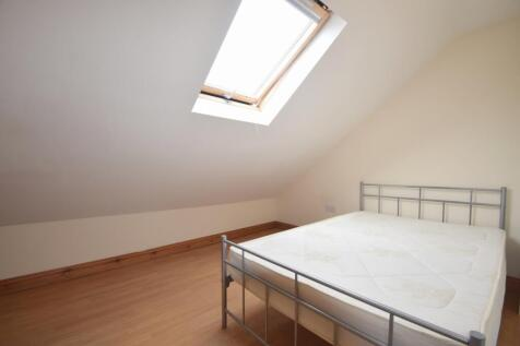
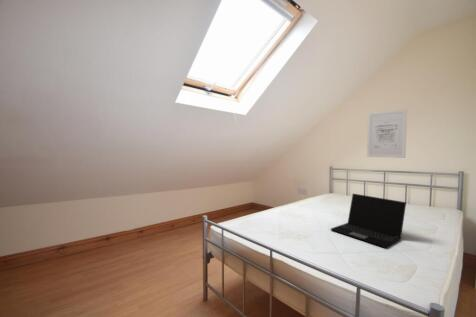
+ wall art [366,108,408,159]
+ laptop [330,193,407,249]
